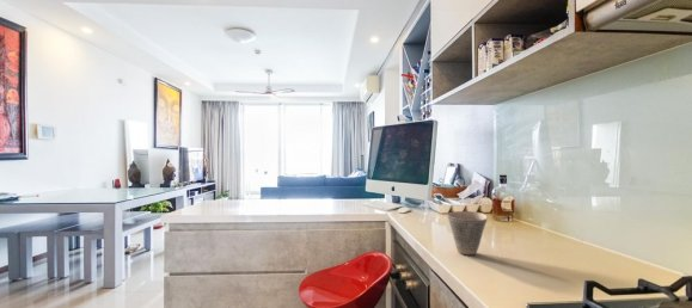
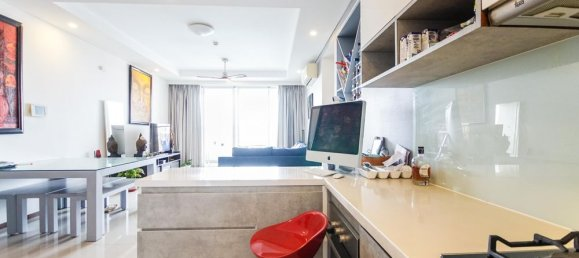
- cup [446,210,489,255]
